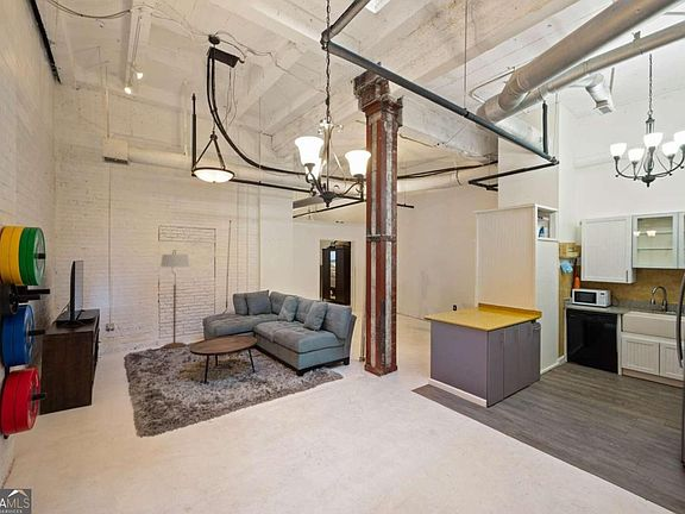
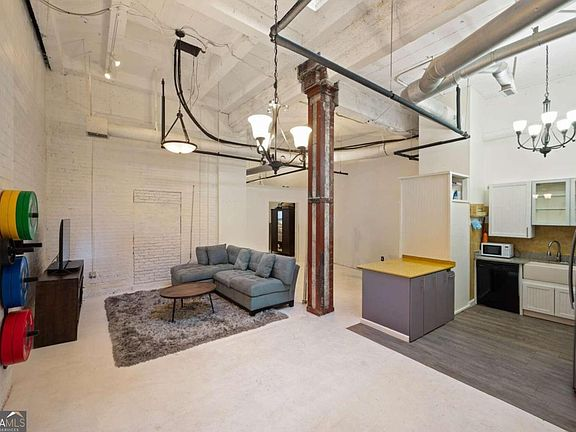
- floor lamp [159,249,190,350]
